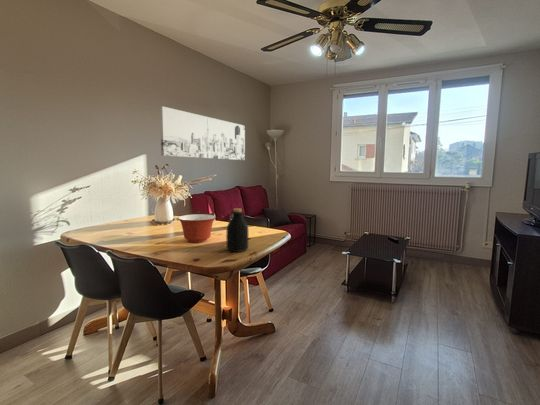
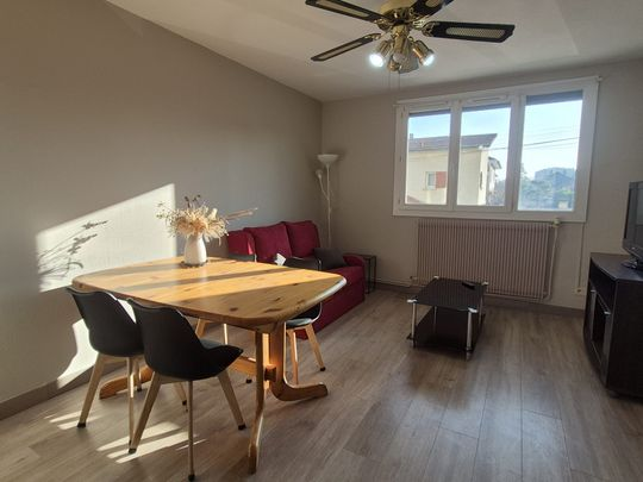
- wall art [159,105,246,161]
- mixing bowl [177,213,217,243]
- bottle [225,207,249,253]
